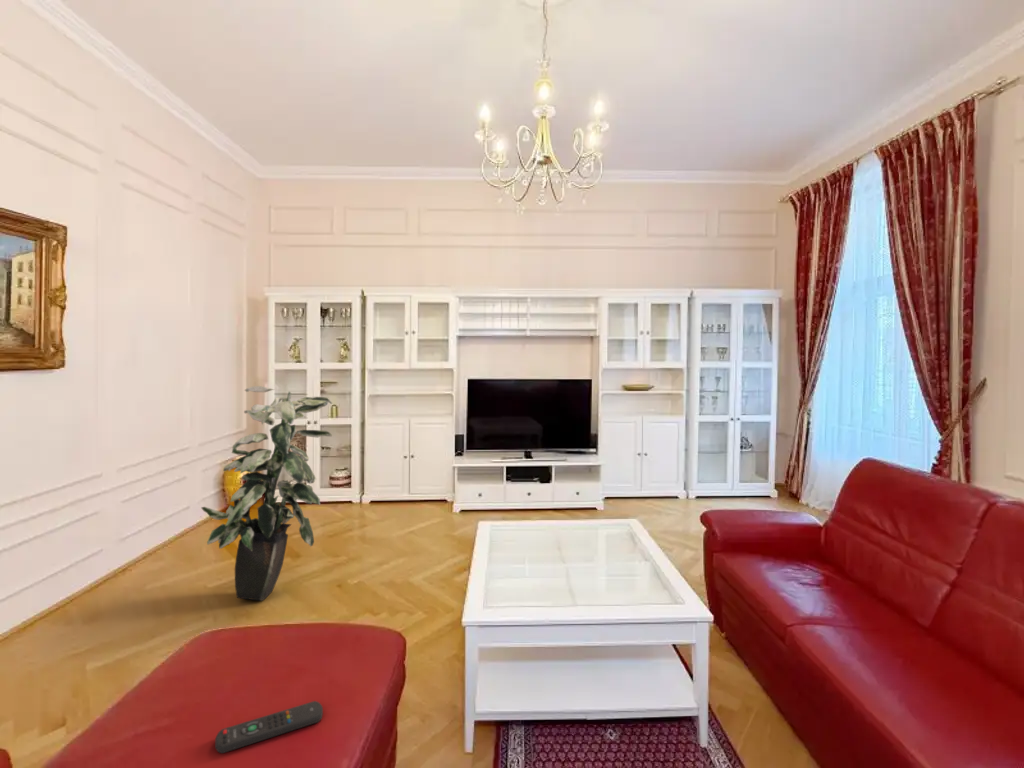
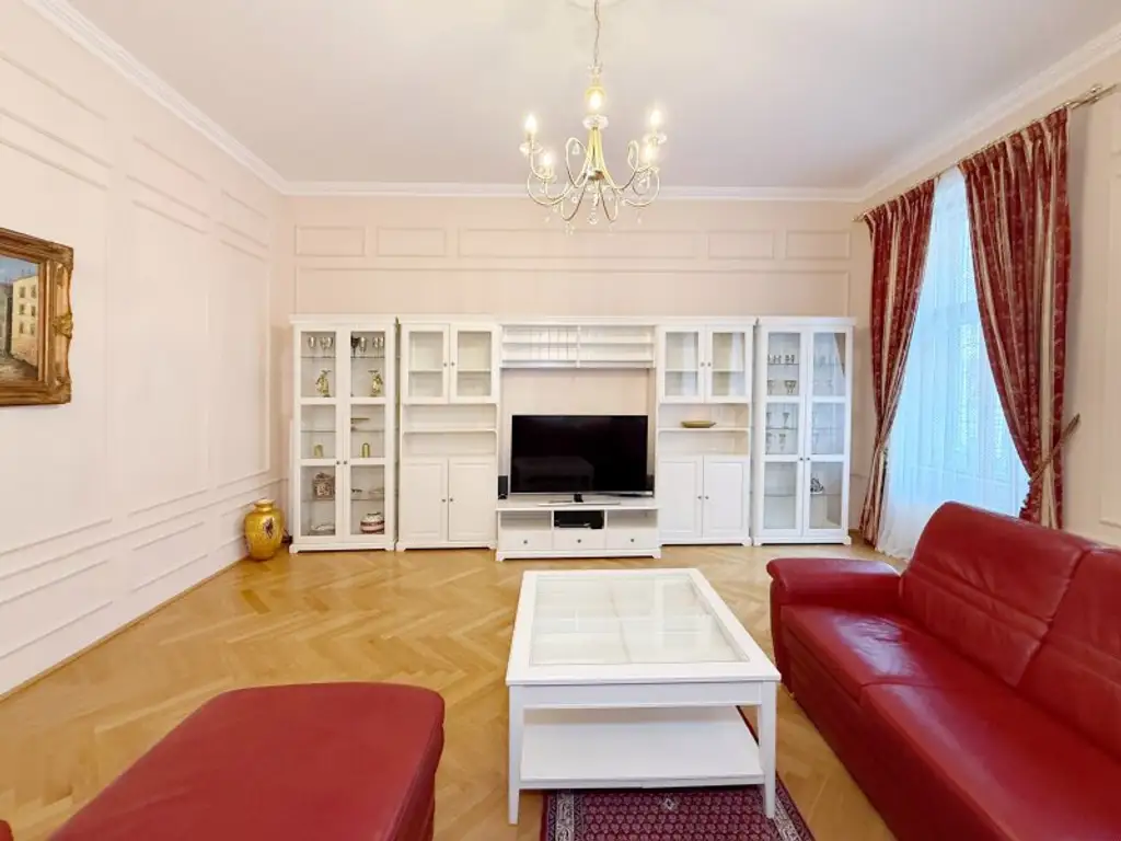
- indoor plant [200,385,333,602]
- remote control [214,700,324,754]
